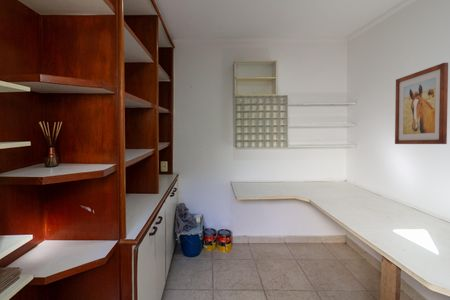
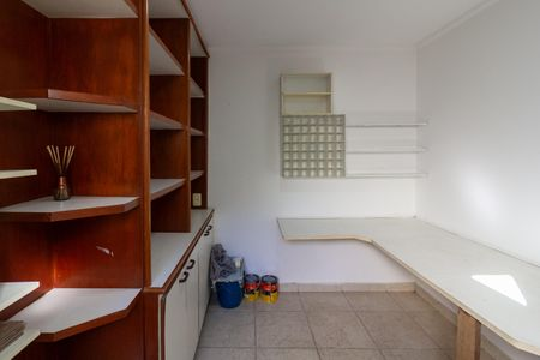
- wall art [394,62,449,145]
